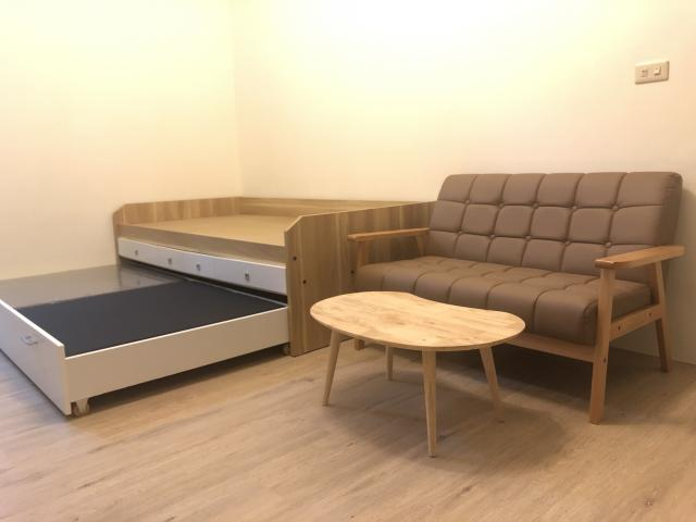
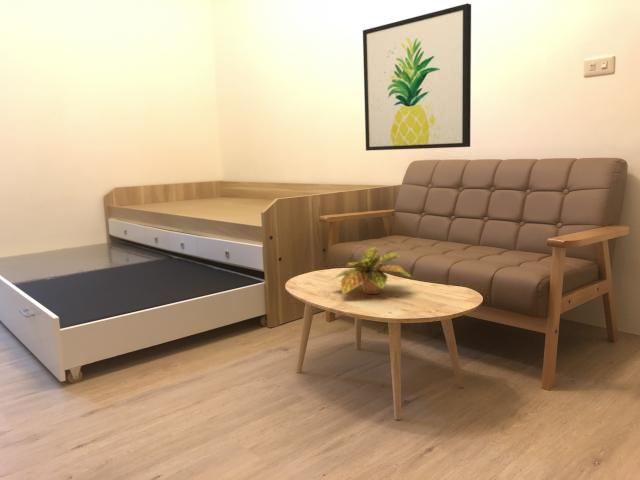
+ plant [330,246,414,296]
+ wall art [362,2,472,152]
